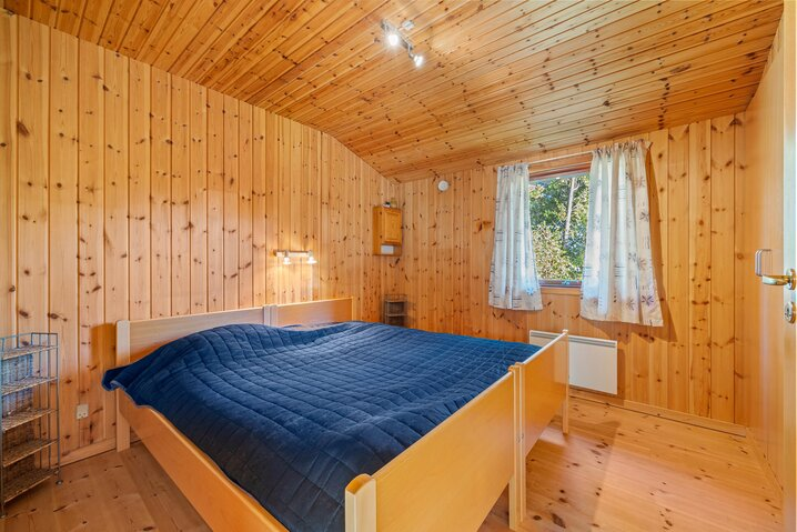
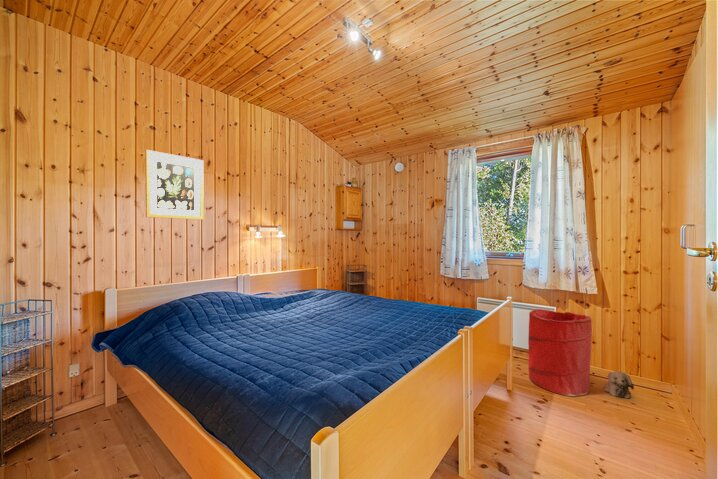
+ laundry hamper [527,308,593,397]
+ plush toy [603,370,635,399]
+ wall art [145,149,205,221]
